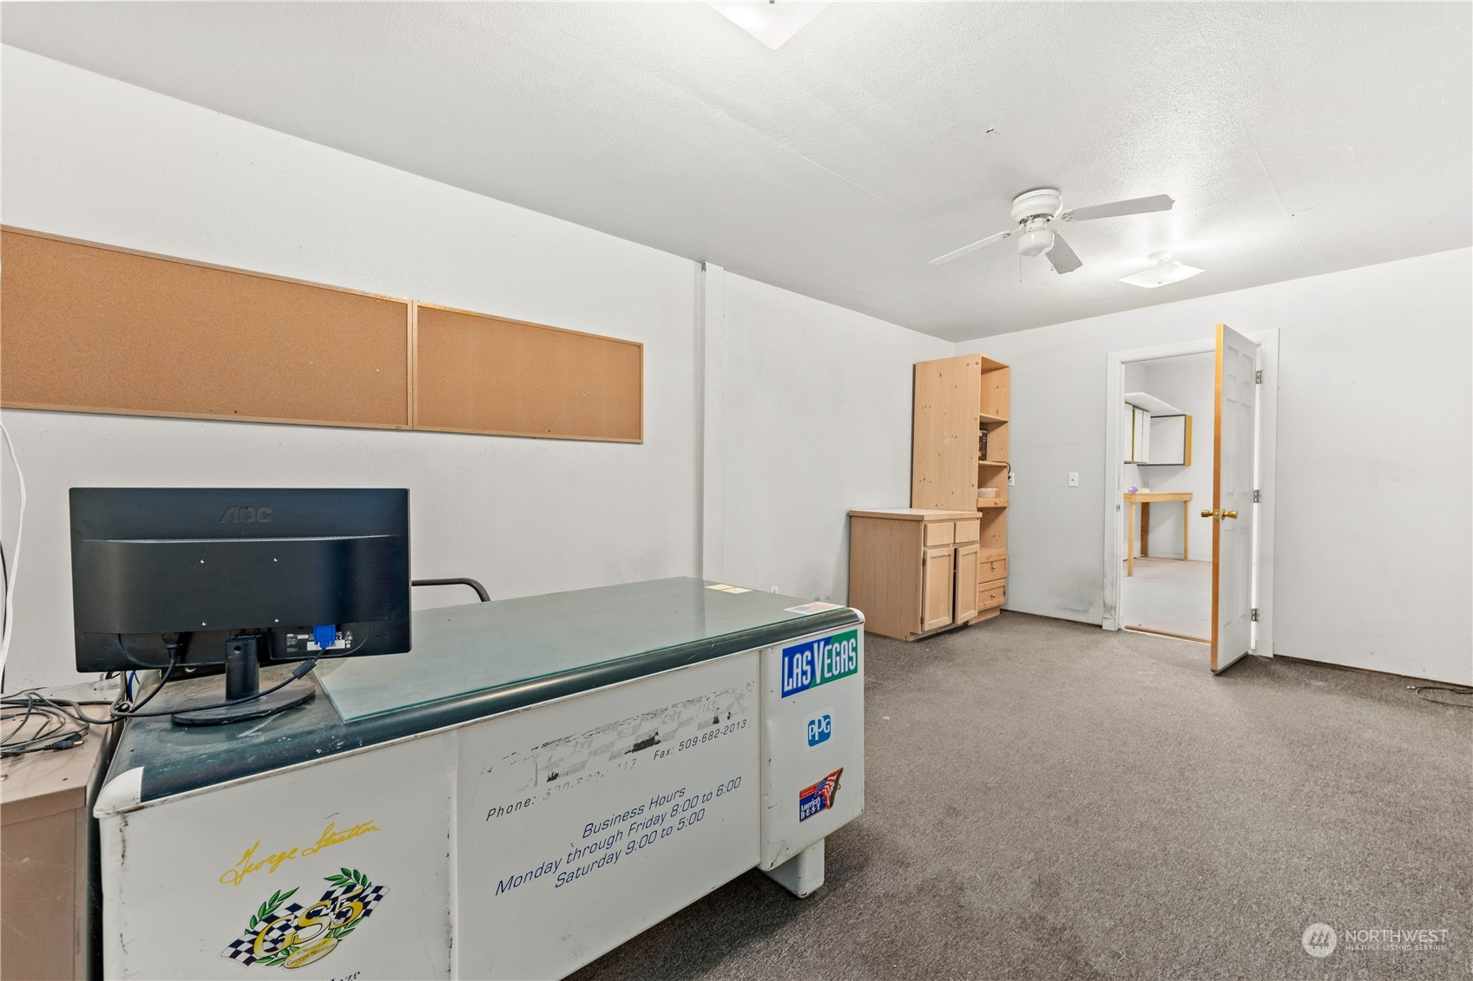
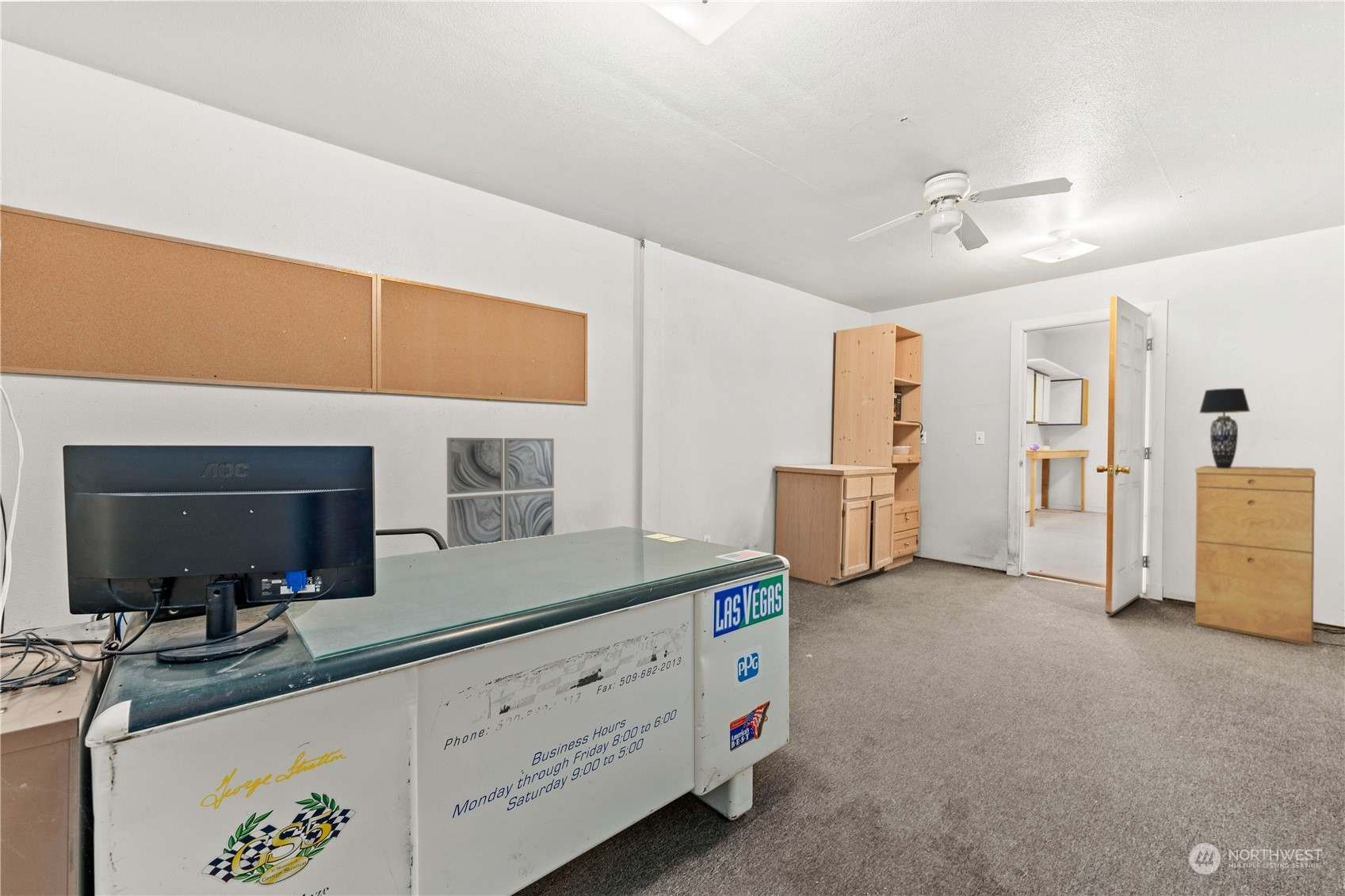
+ wall art [446,437,555,548]
+ filing cabinet [1194,465,1316,647]
+ table lamp [1198,387,1251,469]
